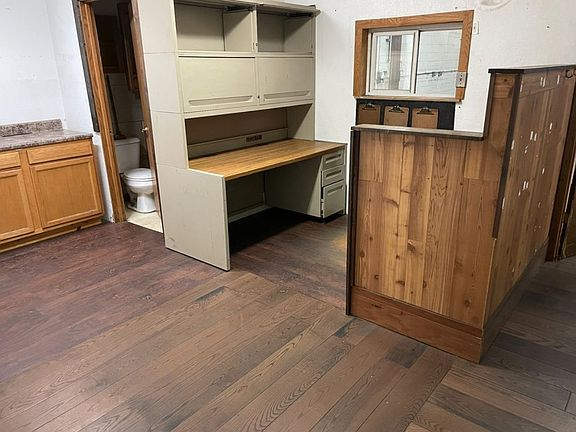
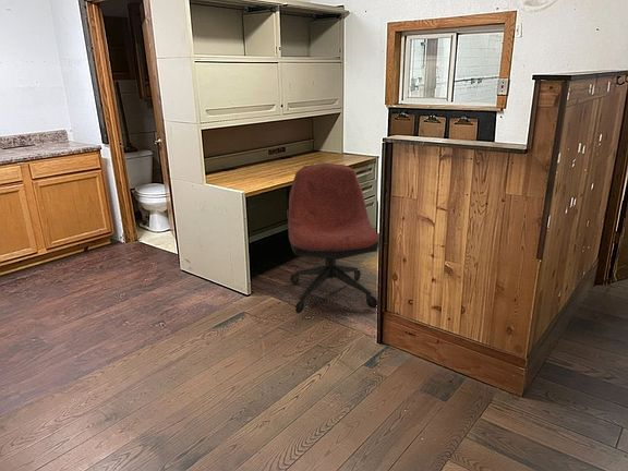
+ office chair [287,162,381,314]
